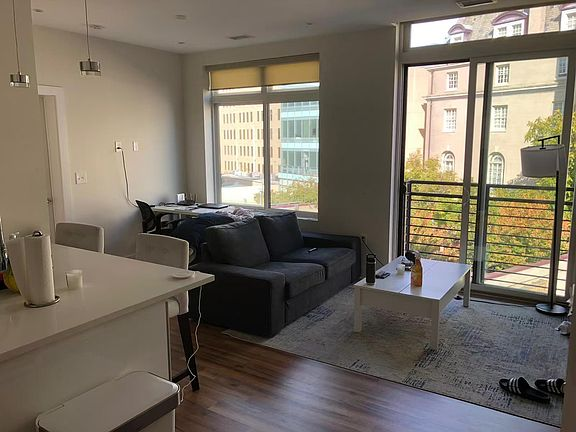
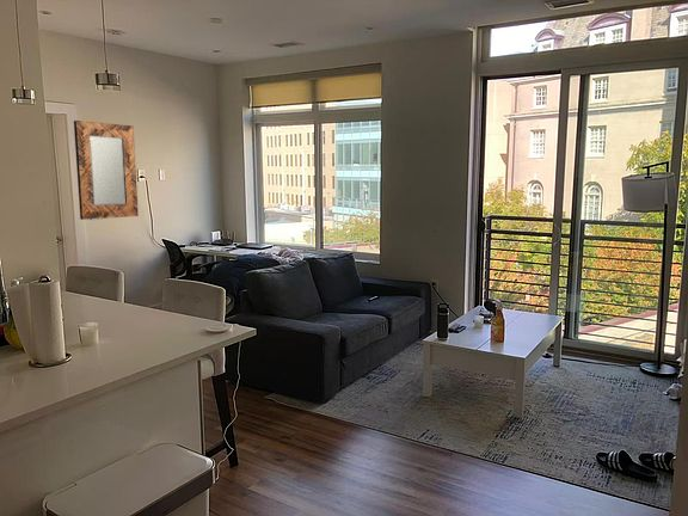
+ home mirror [73,119,140,221]
